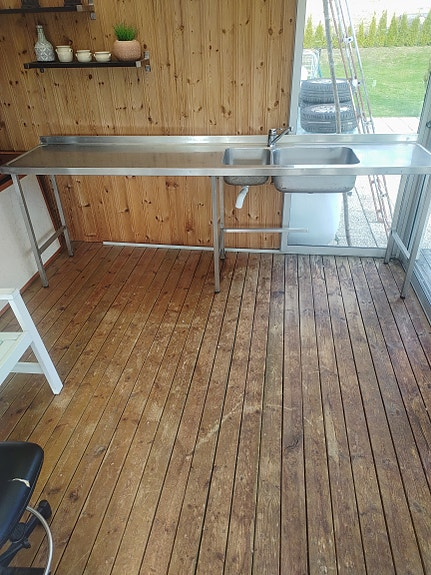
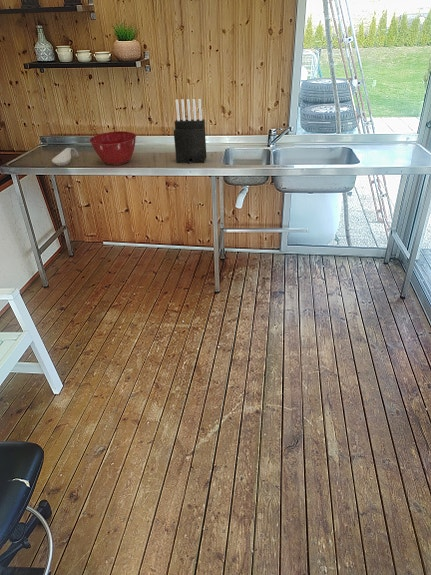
+ mixing bowl [89,130,137,166]
+ spoon rest [51,147,80,167]
+ knife block [173,98,207,164]
